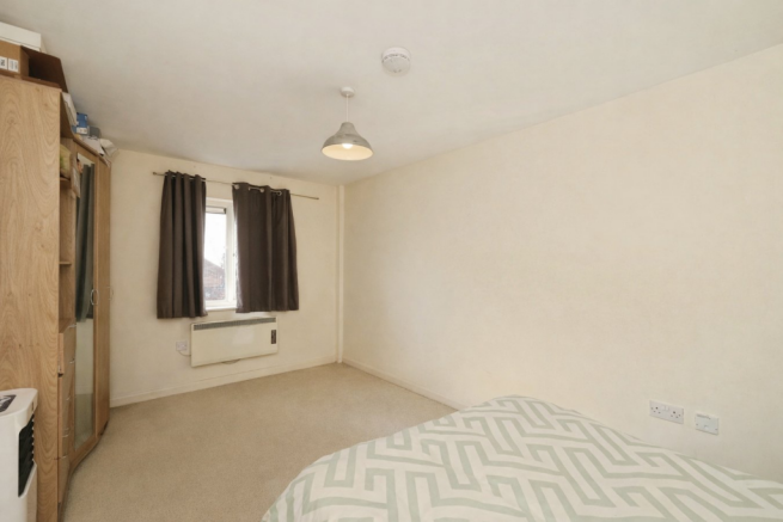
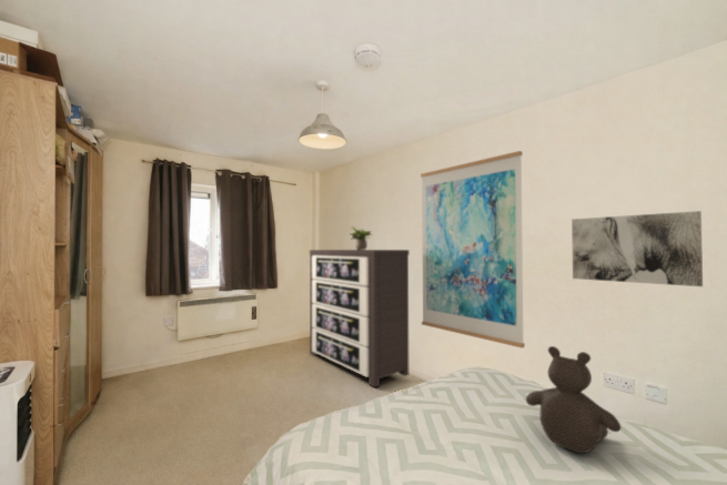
+ dresser [309,249,411,388]
+ wall art [571,210,704,287]
+ wall art [420,150,526,350]
+ teddy bear [525,345,623,454]
+ potted plant [349,225,374,250]
